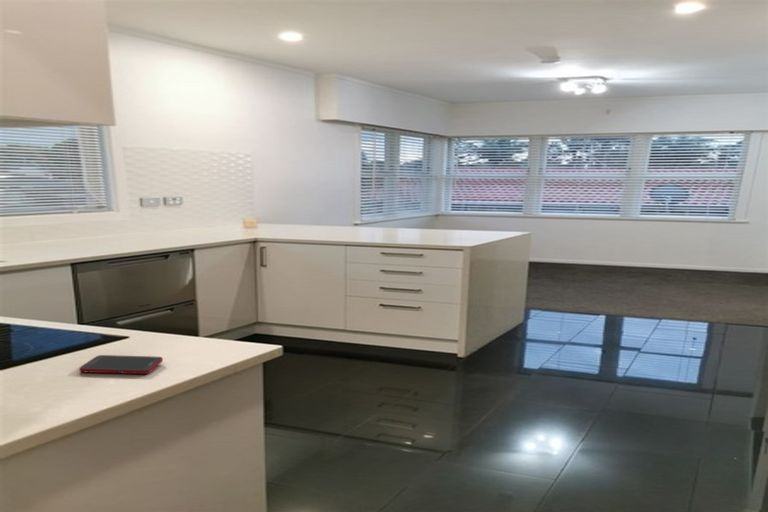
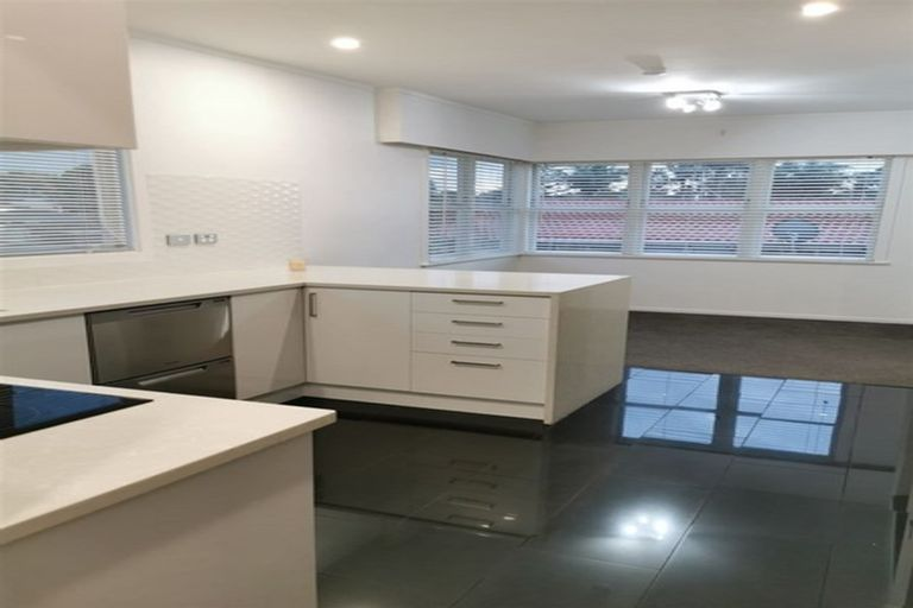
- cell phone [78,354,164,375]
